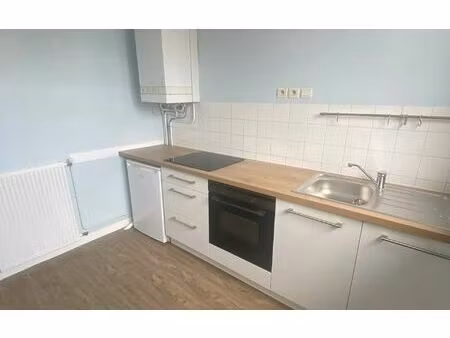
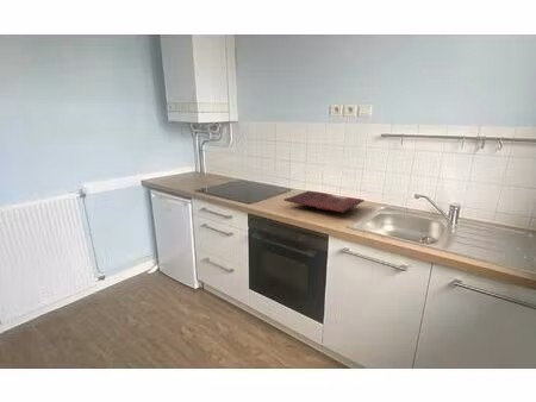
+ cutting board [282,189,366,214]
